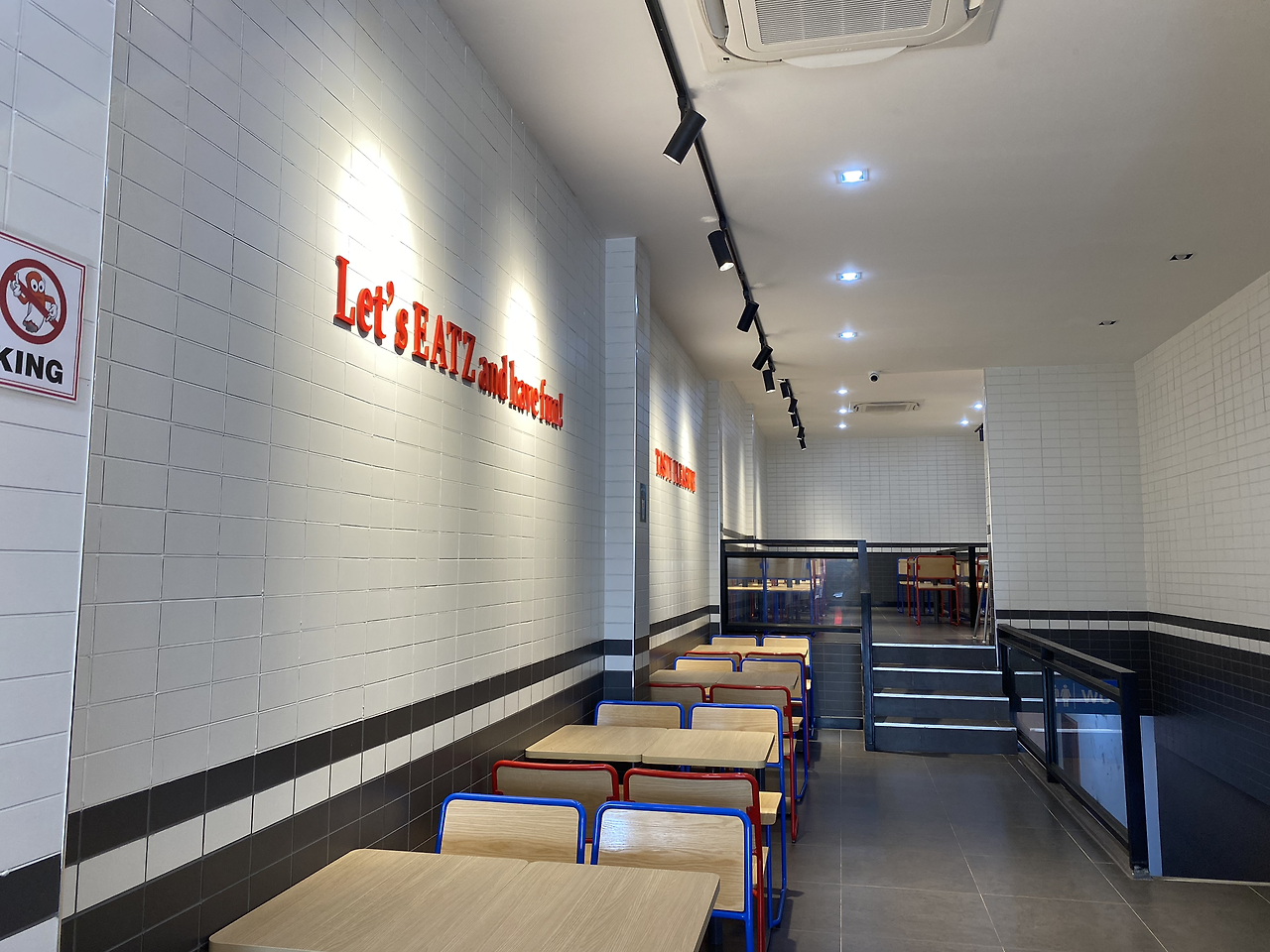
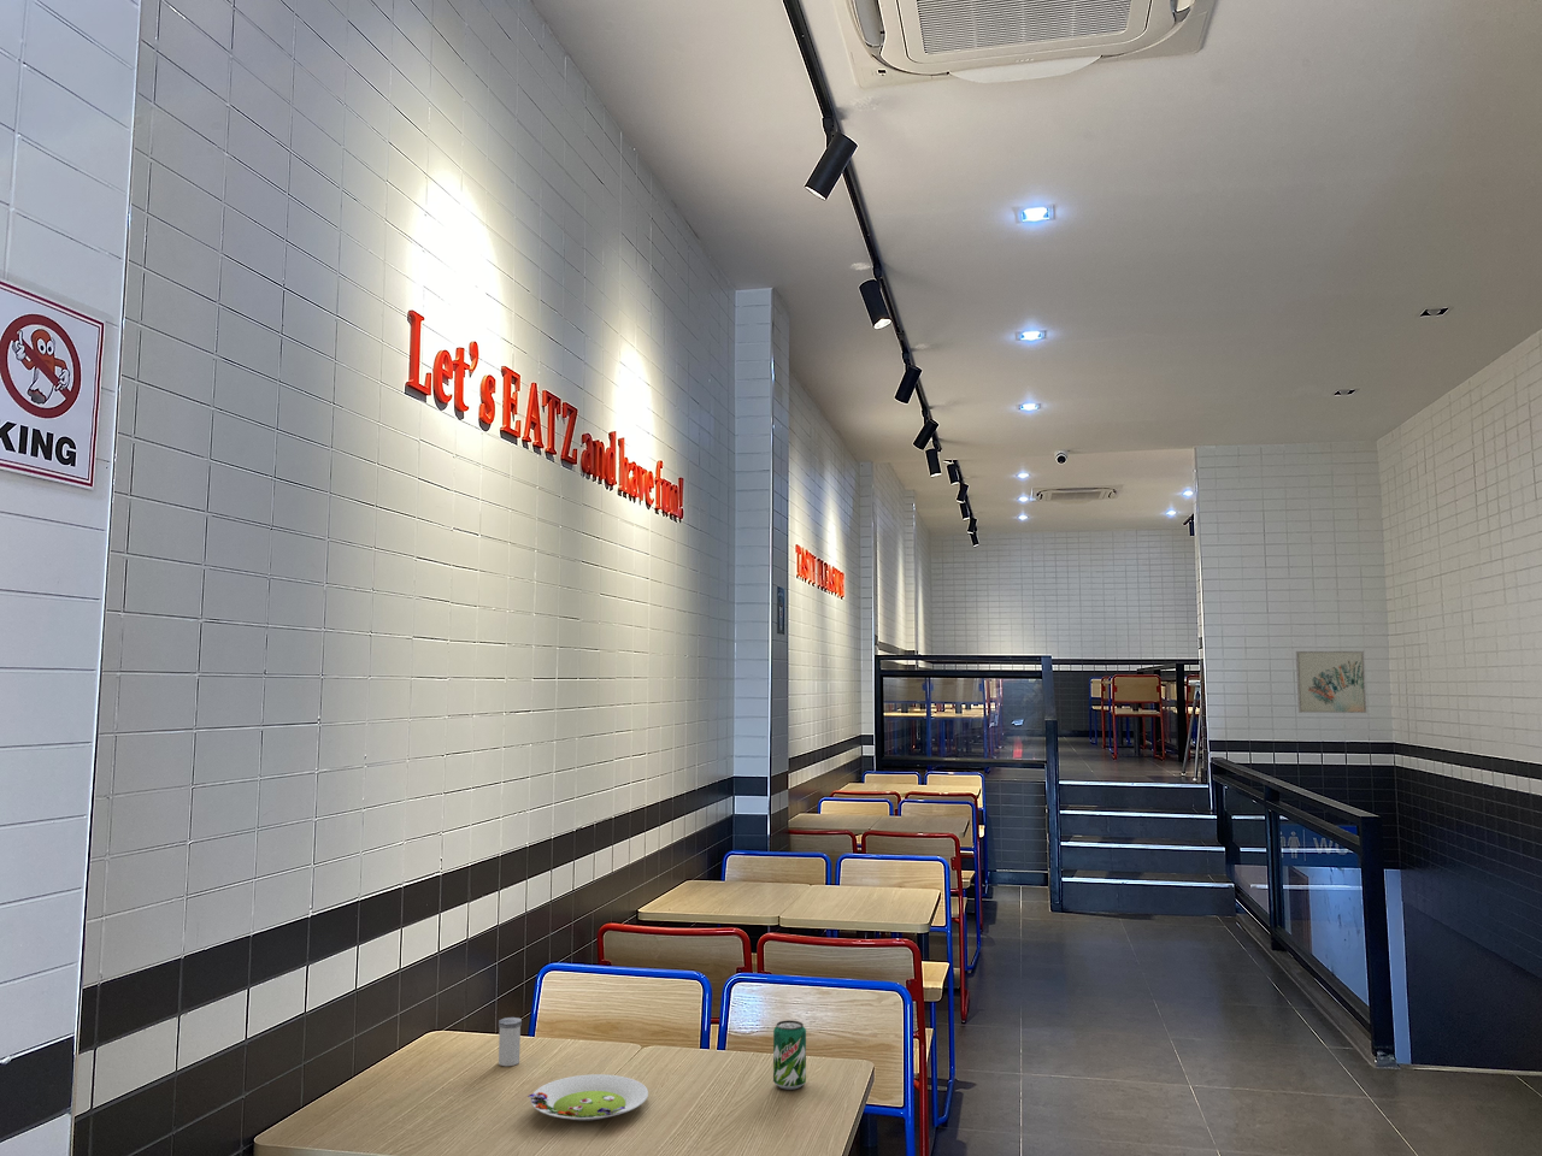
+ beverage can [772,1019,807,1090]
+ wall art [1296,650,1367,714]
+ salt shaker [498,1016,523,1067]
+ salad plate [527,1073,650,1122]
